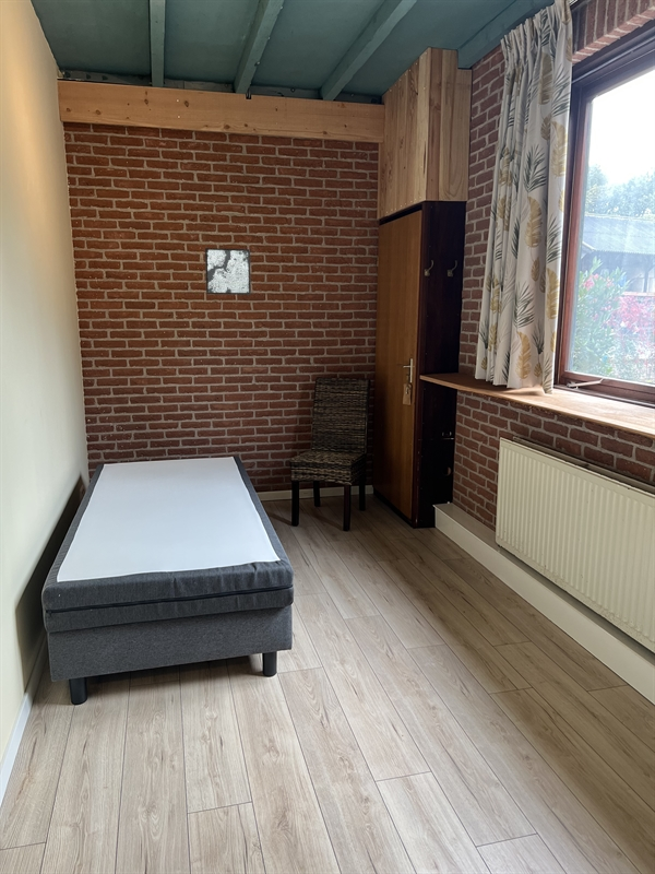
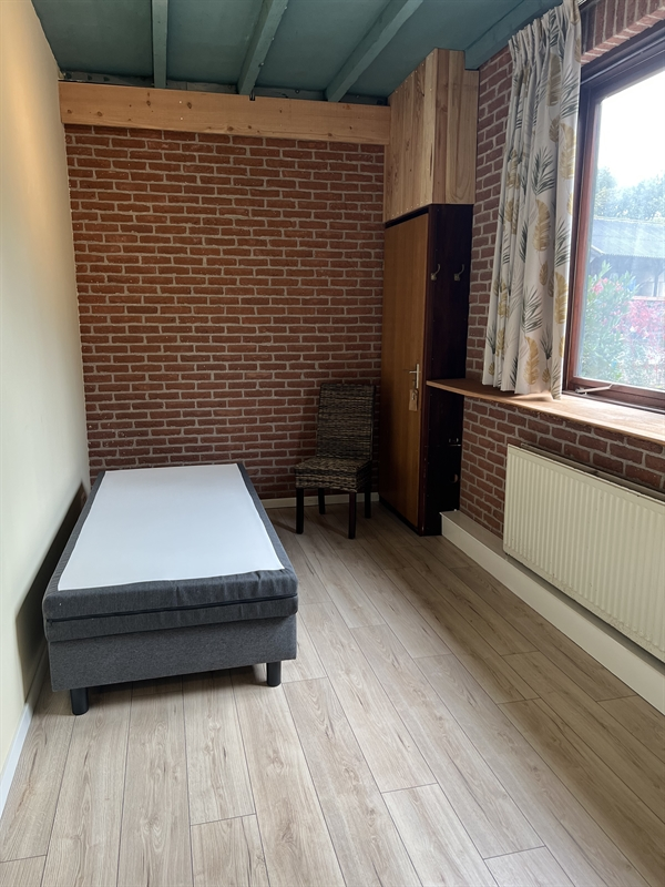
- wall art [204,247,252,296]
